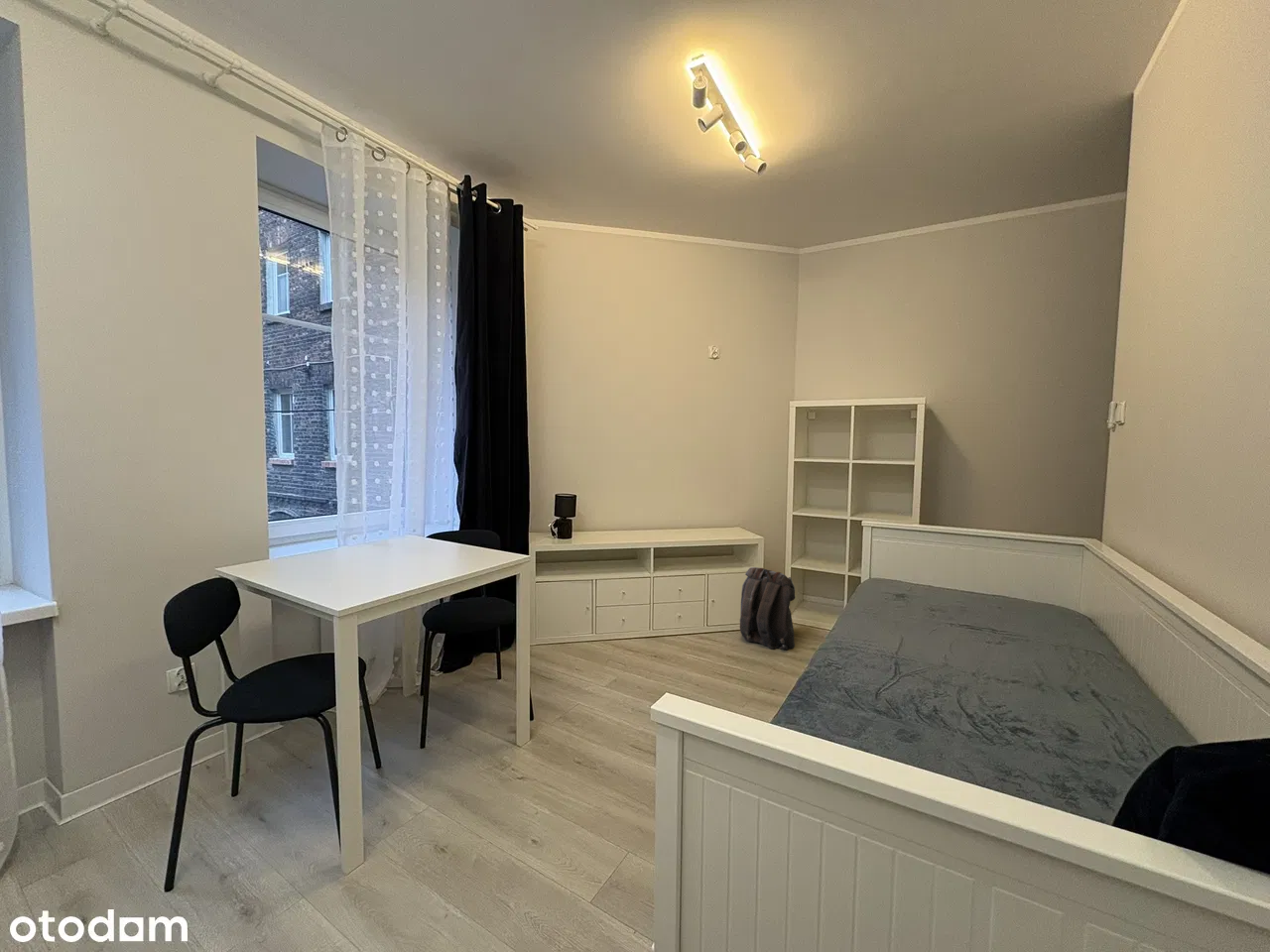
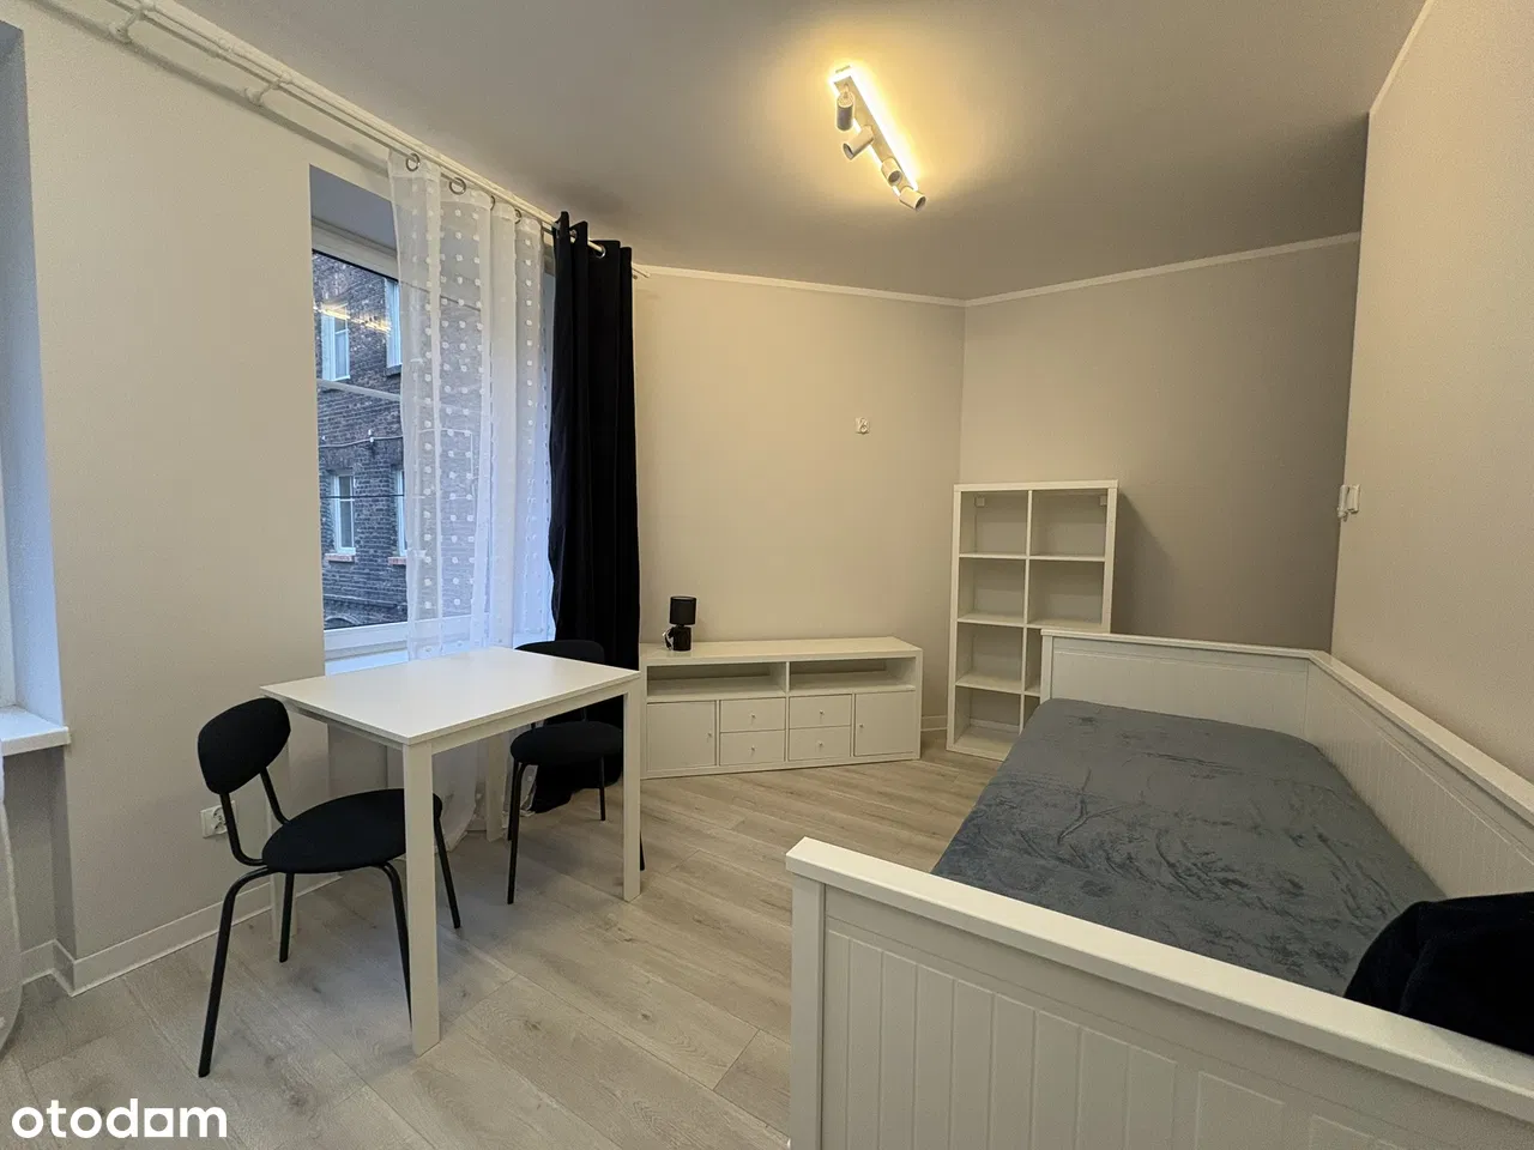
- backpack [739,566,796,651]
